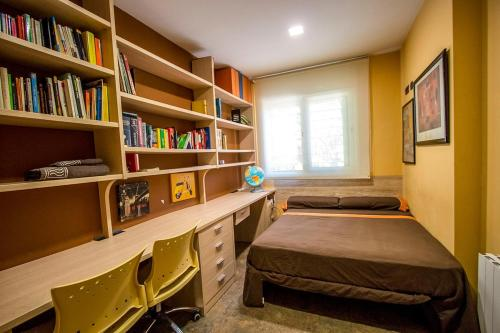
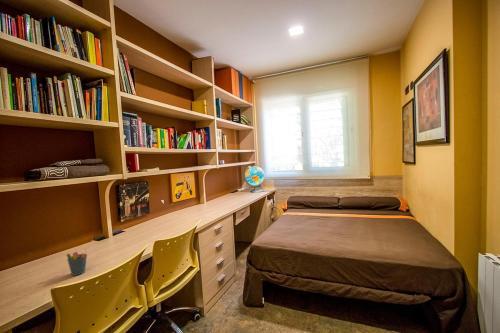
+ pen holder [66,246,88,277]
